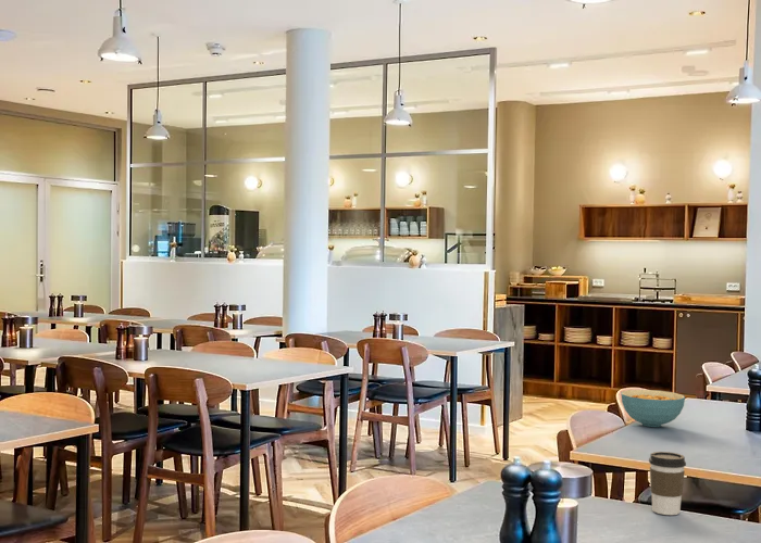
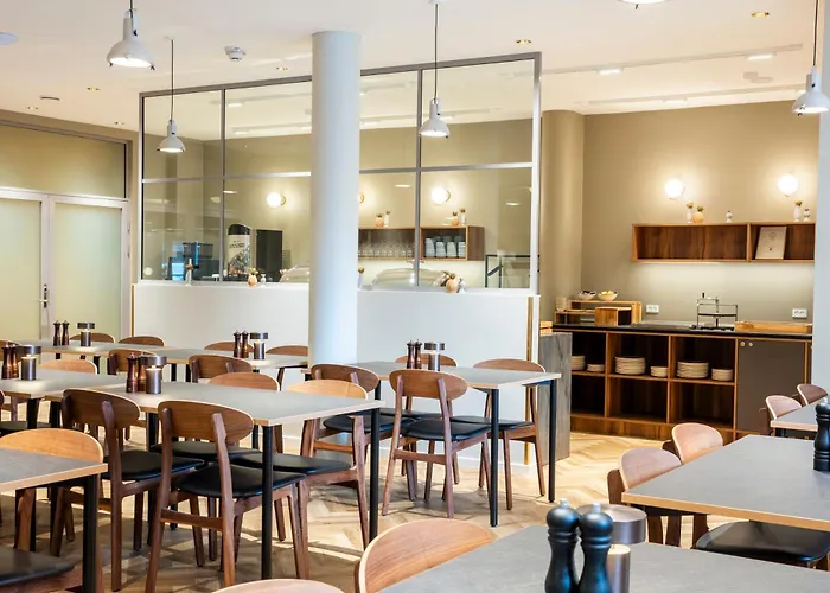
- coffee cup [648,451,687,516]
- cereal bowl [620,389,686,428]
